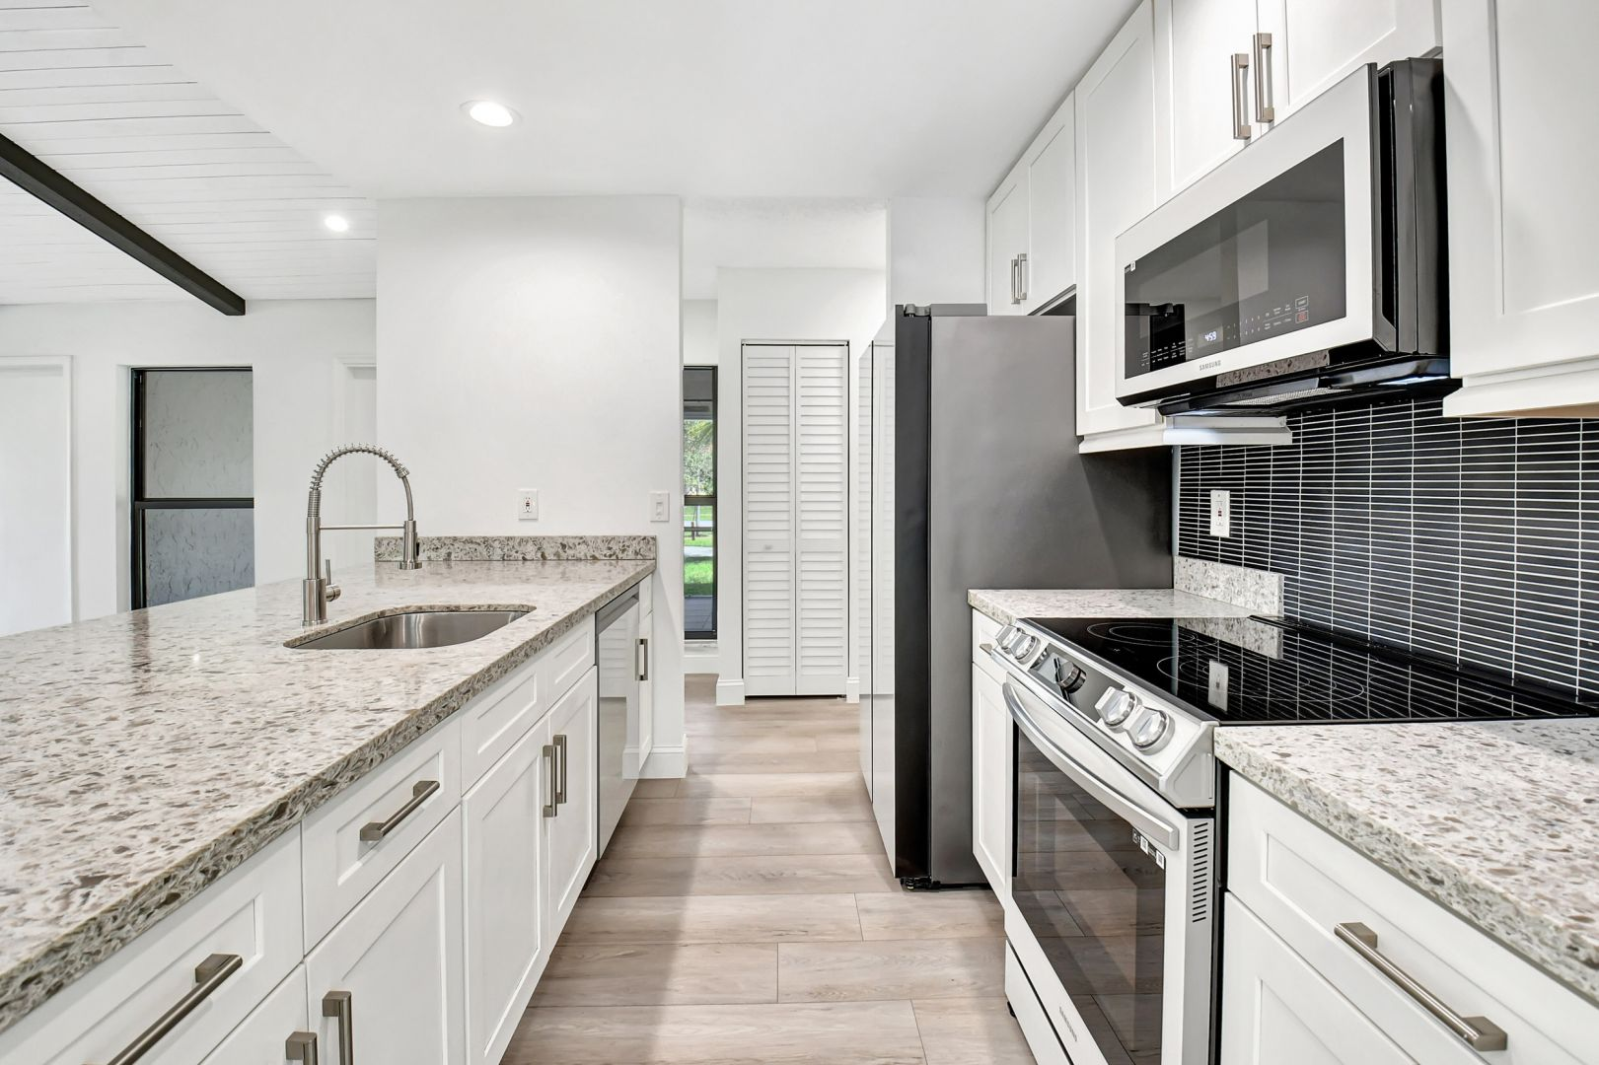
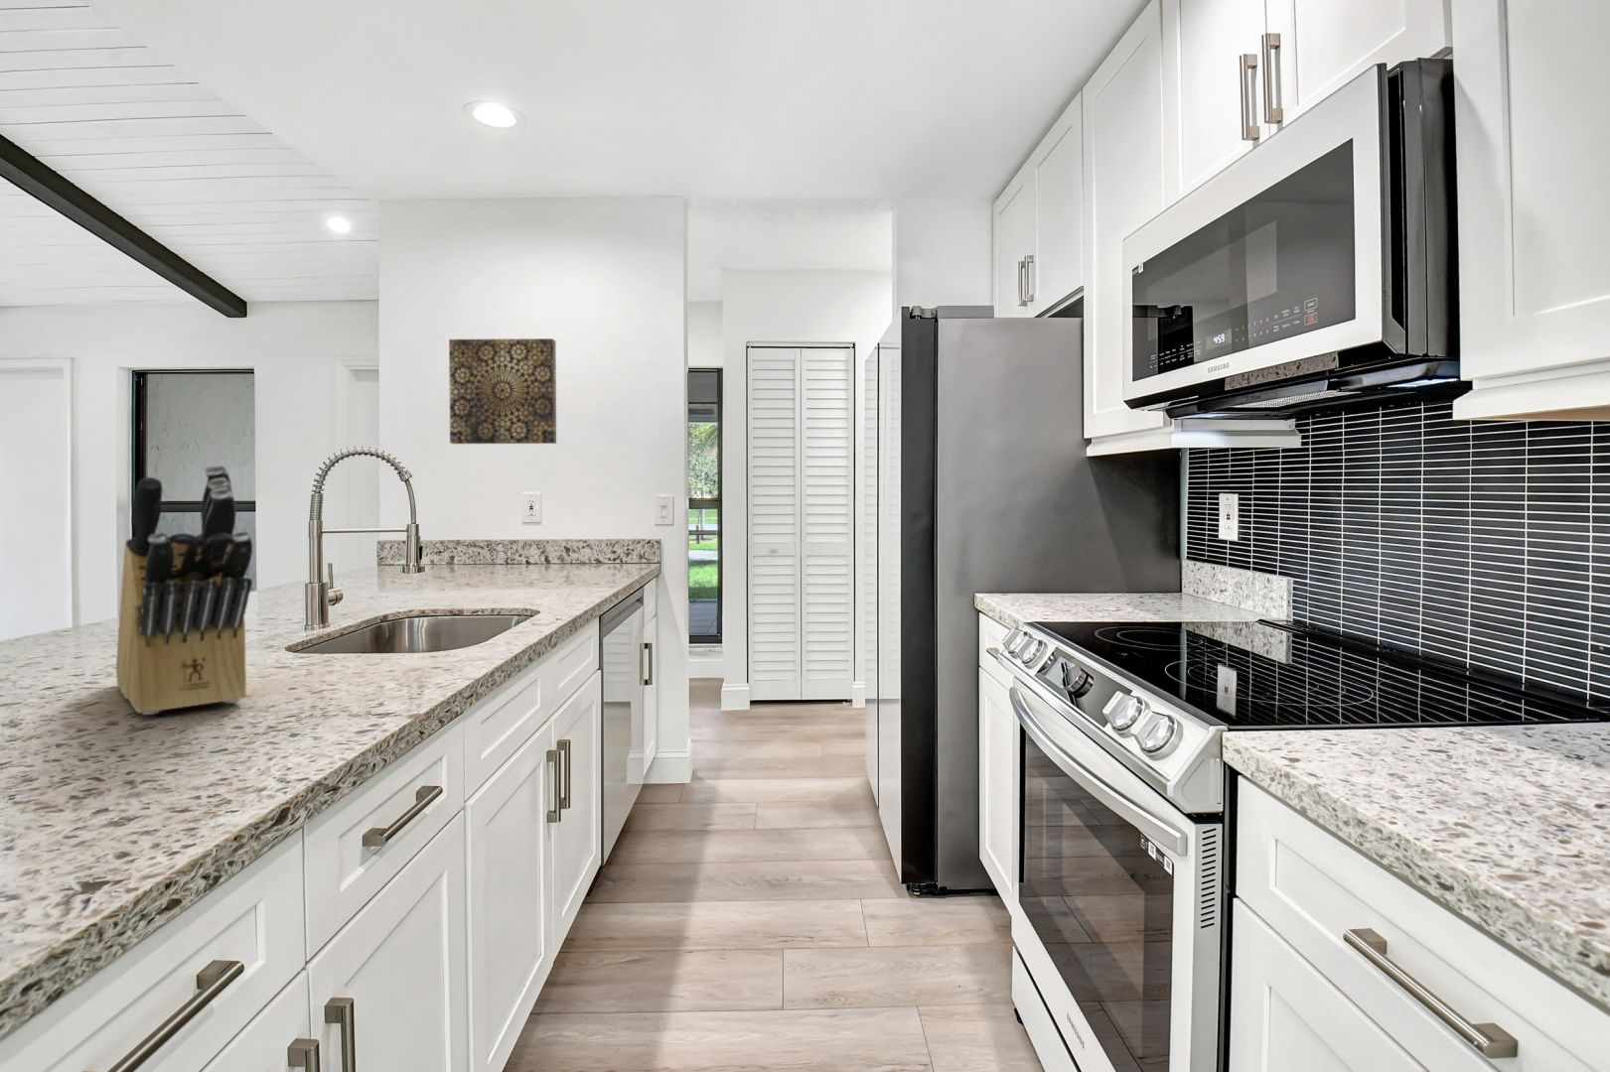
+ wall art [448,337,557,445]
+ knife block [115,463,254,715]
